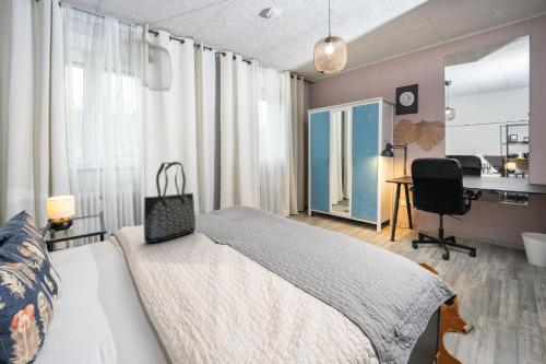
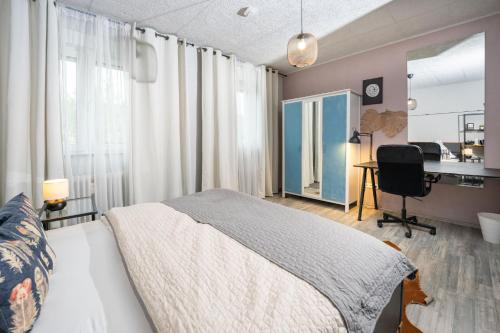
- tote bag [143,161,197,244]
